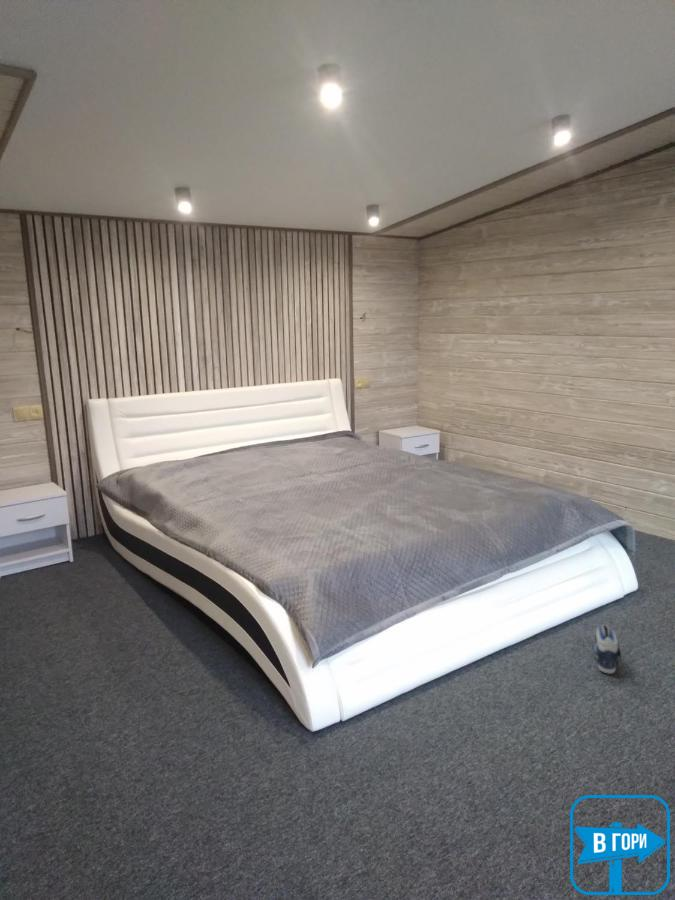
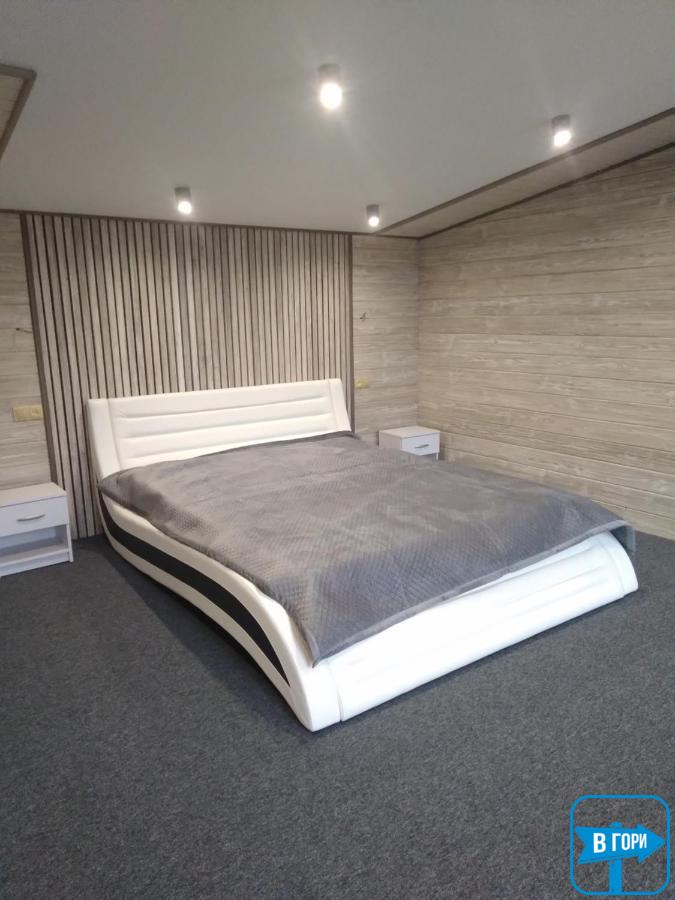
- sneaker [591,623,622,675]
